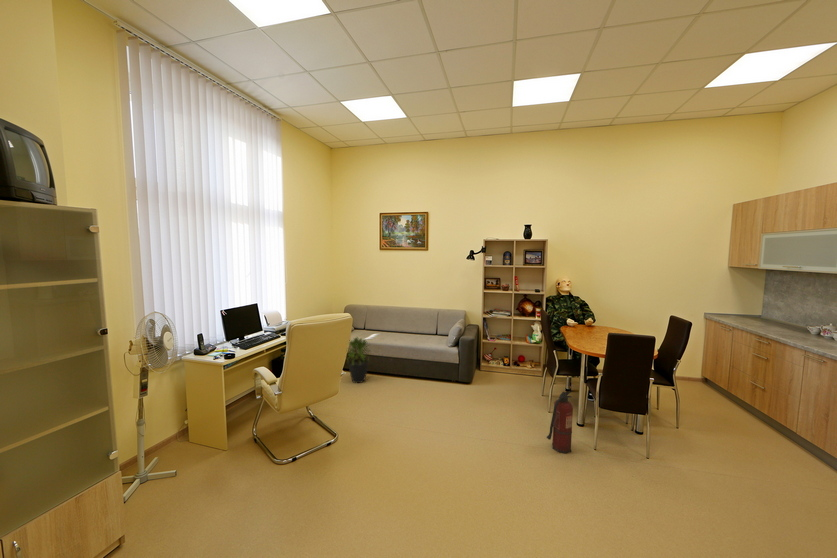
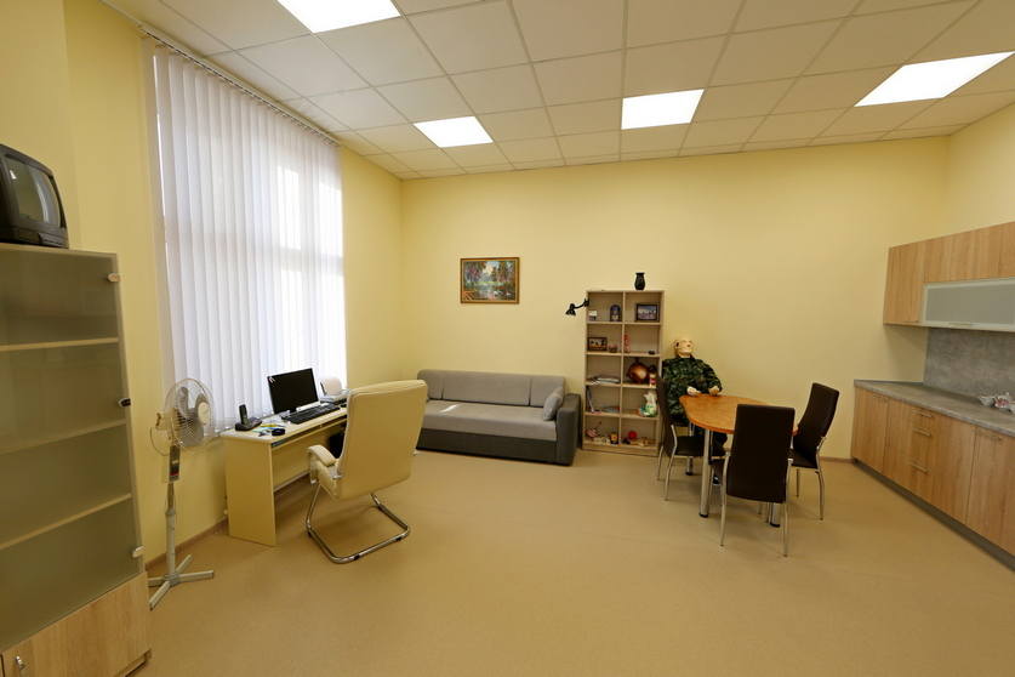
- fire extinguisher [545,390,574,455]
- potted plant [346,336,372,384]
